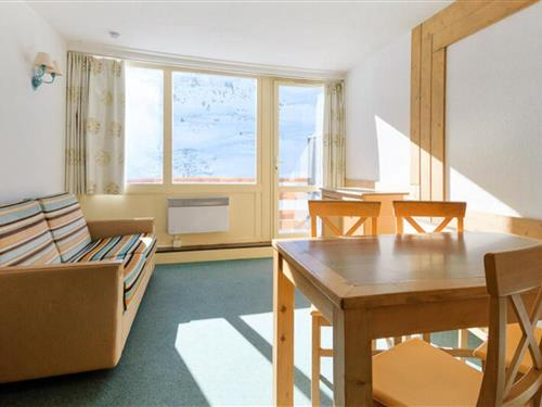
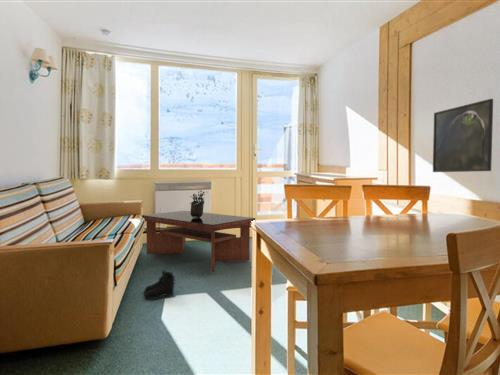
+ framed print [432,98,494,173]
+ coffee table [141,210,256,273]
+ potted plant [188,190,208,218]
+ boots [143,269,176,301]
